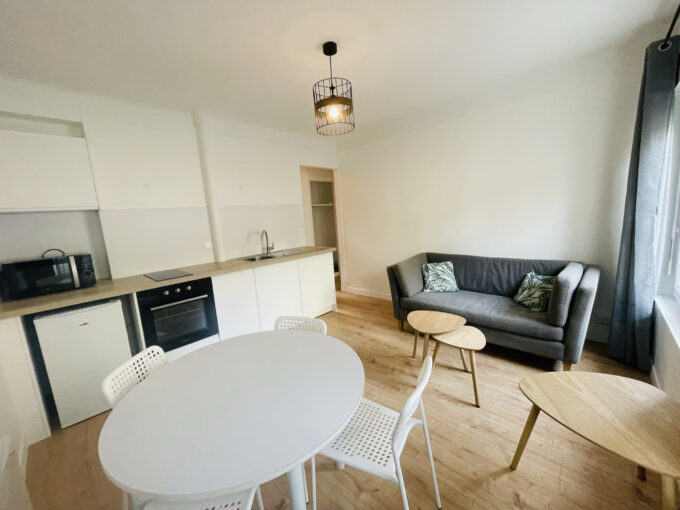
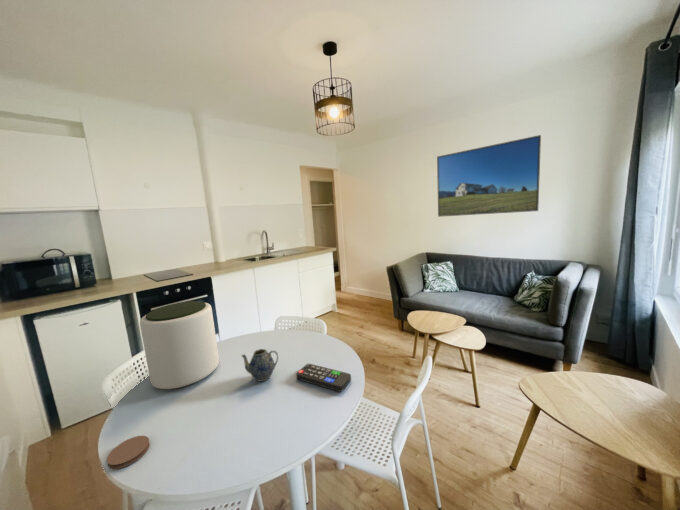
+ remote control [295,363,352,393]
+ teapot [241,348,279,383]
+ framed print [436,134,542,218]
+ plant pot [139,300,220,390]
+ coaster [106,435,151,470]
